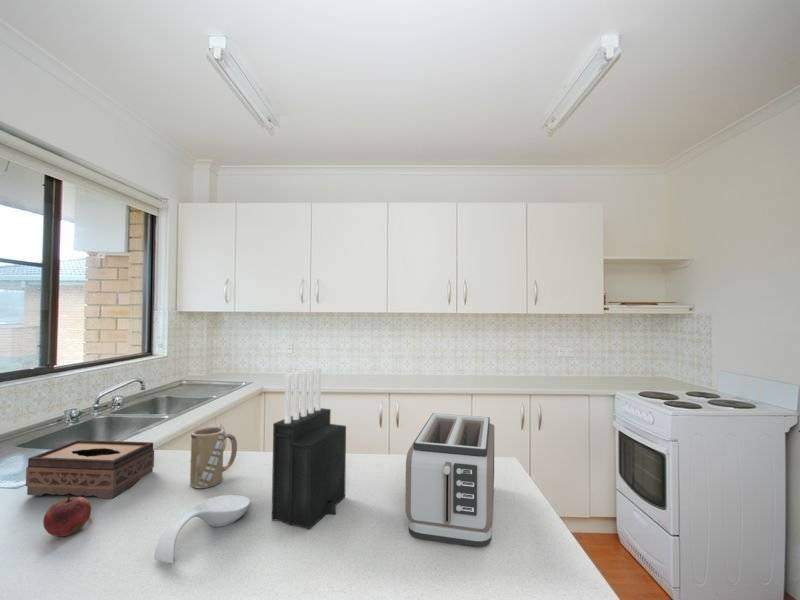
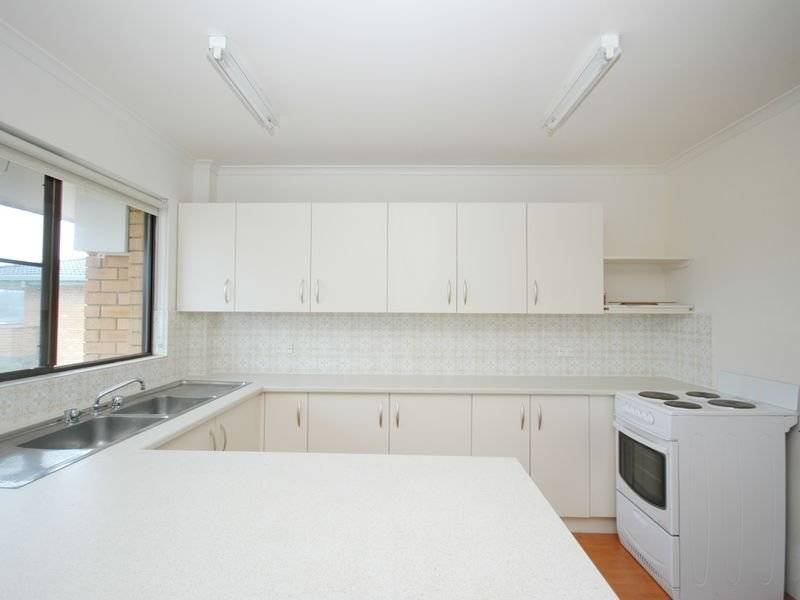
- toaster [404,412,495,548]
- mug [189,426,238,489]
- spoon rest [153,494,252,565]
- fruit [42,495,92,537]
- tissue box [25,439,155,500]
- knife block [271,366,347,530]
